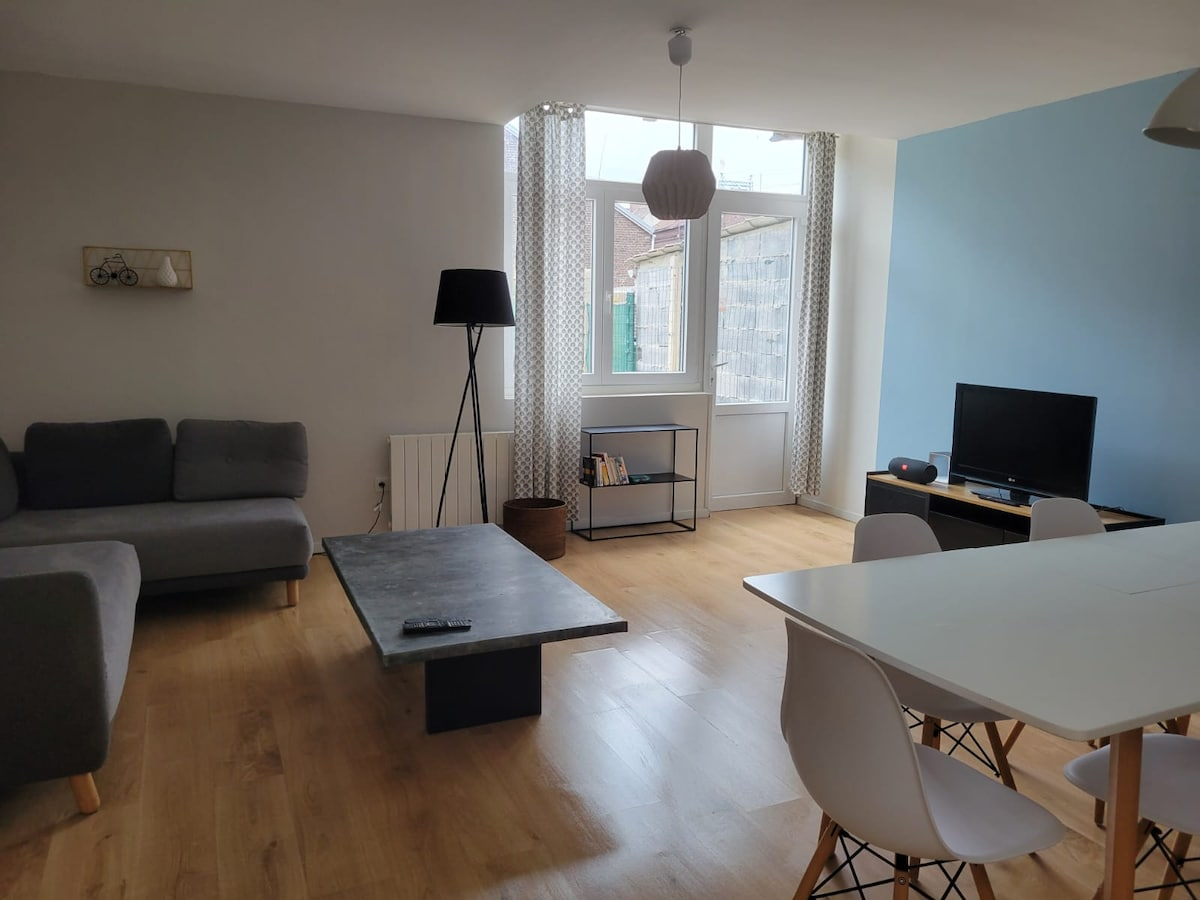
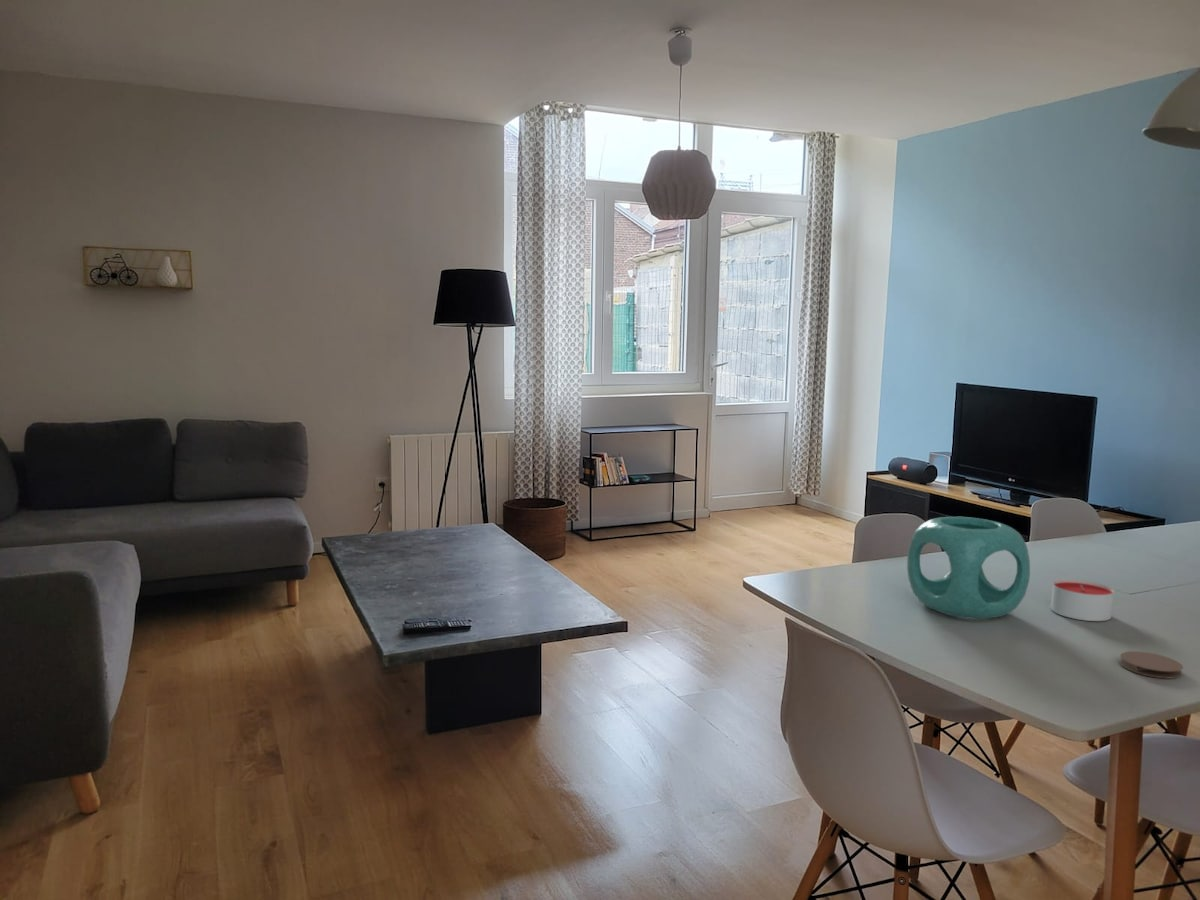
+ decorative ball [906,516,1031,620]
+ candle [1050,579,1115,622]
+ coaster [1119,650,1184,679]
